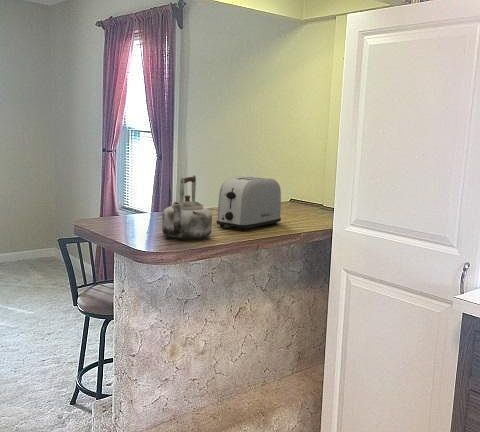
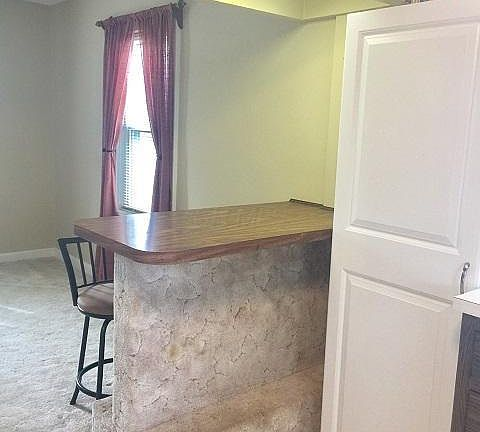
- toaster [215,176,282,232]
- kettle [161,174,213,241]
